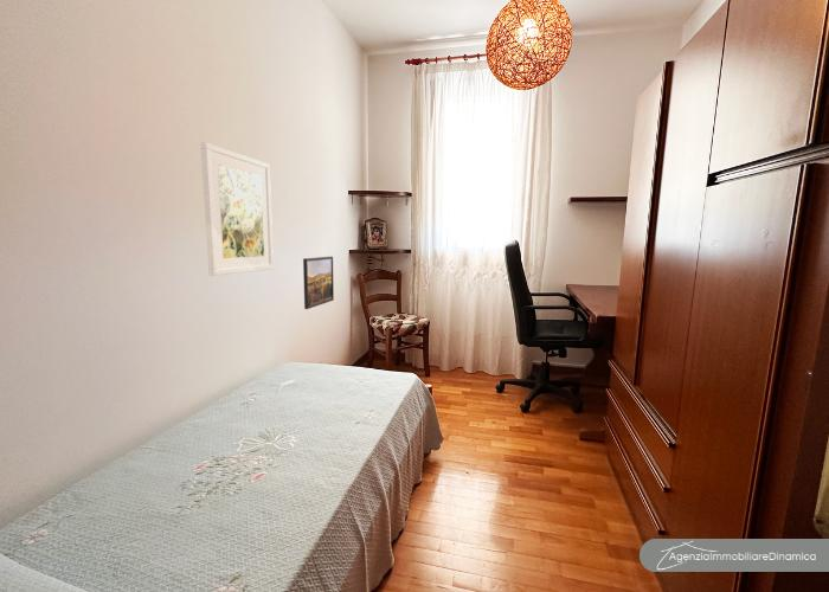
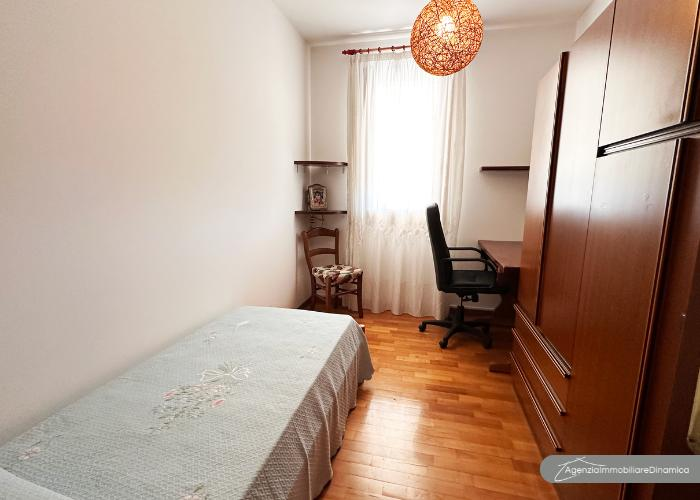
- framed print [302,256,335,310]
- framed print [200,141,275,277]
